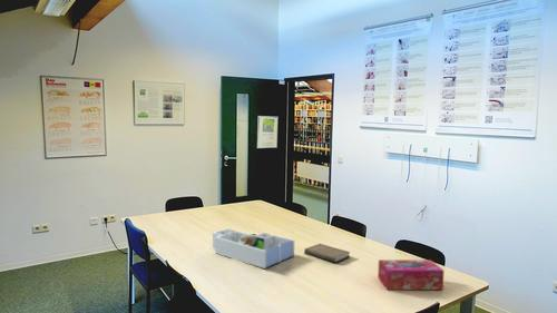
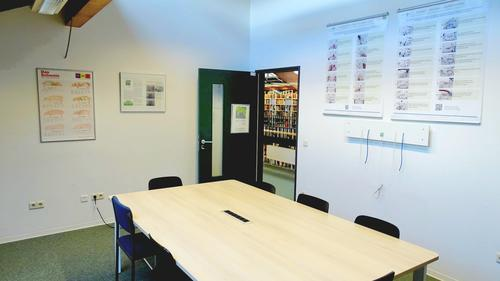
- tissue box [377,258,446,291]
- book [304,243,351,264]
- desk organizer [212,227,295,270]
